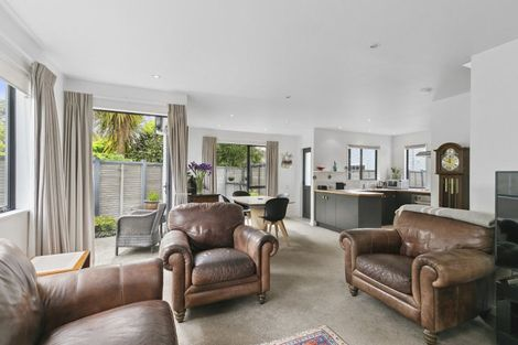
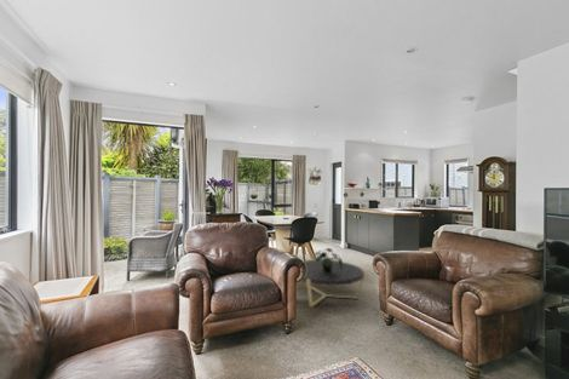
+ coffee table [300,259,366,308]
+ potted plant [312,247,344,272]
